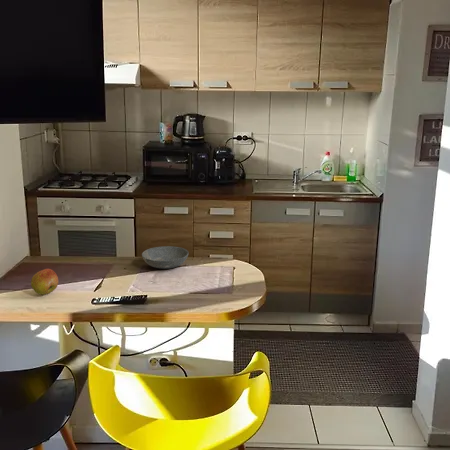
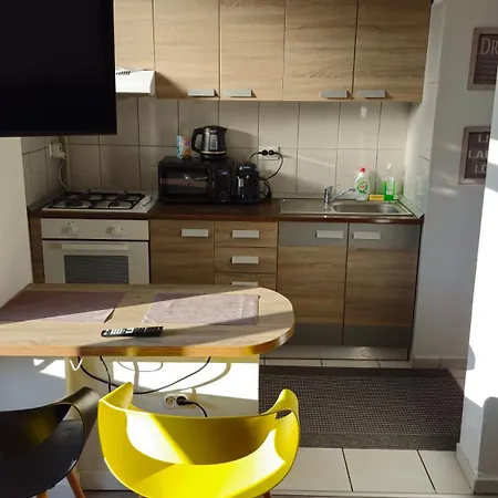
- bowl [141,245,190,270]
- apple [30,268,59,296]
